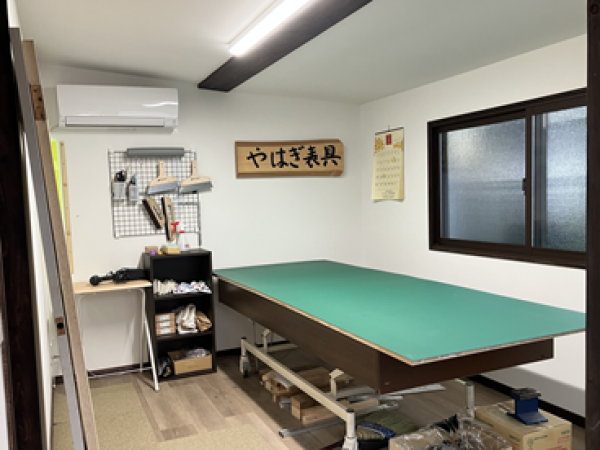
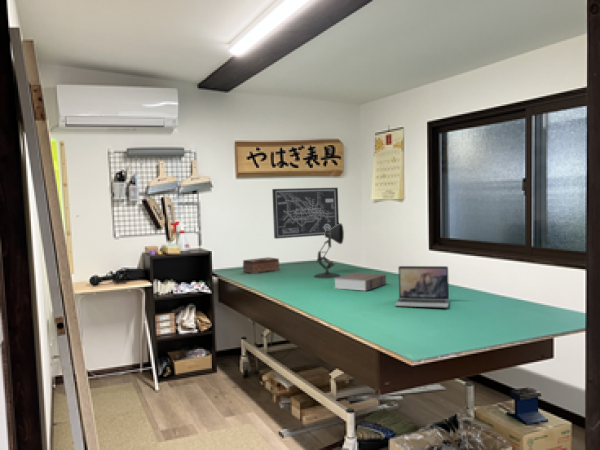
+ book [333,272,387,292]
+ tissue box [242,256,281,275]
+ desk lamp [313,222,345,279]
+ laptop [394,265,450,309]
+ wall art [271,187,340,240]
